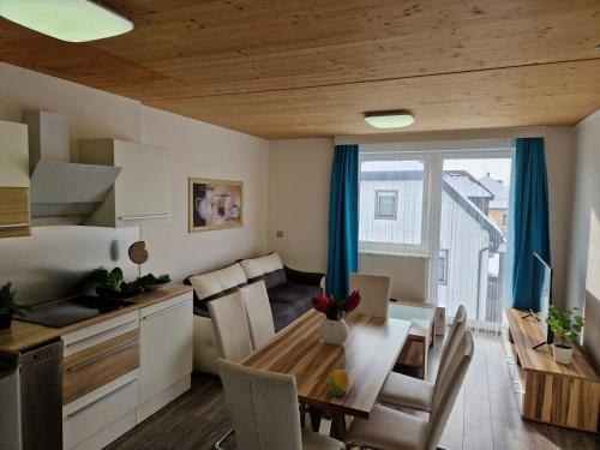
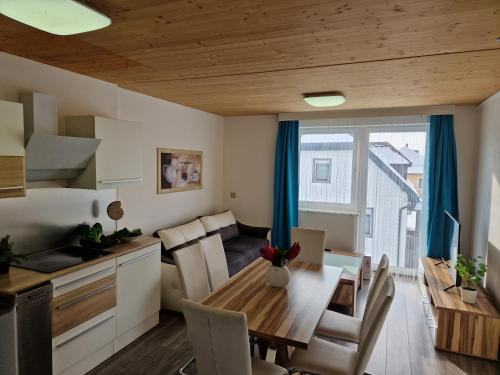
- fruit [328,368,350,397]
